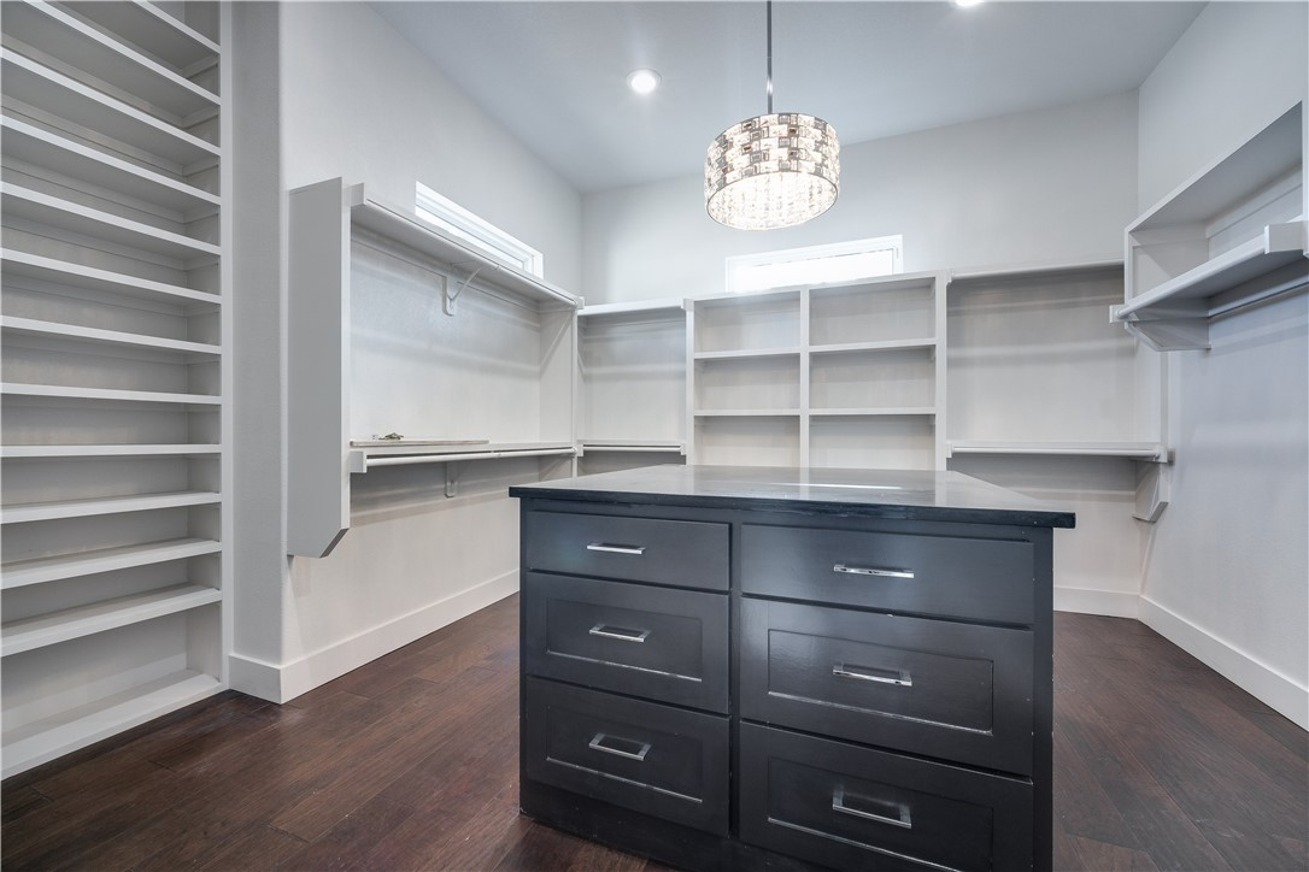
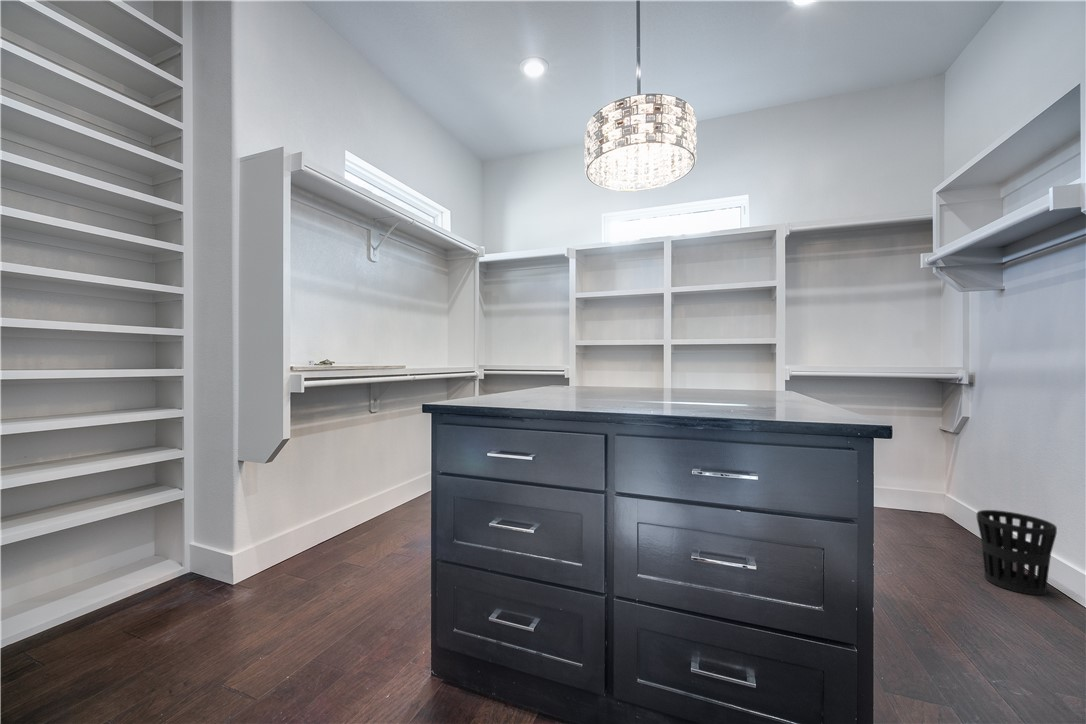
+ wastebasket [976,509,1058,596]
